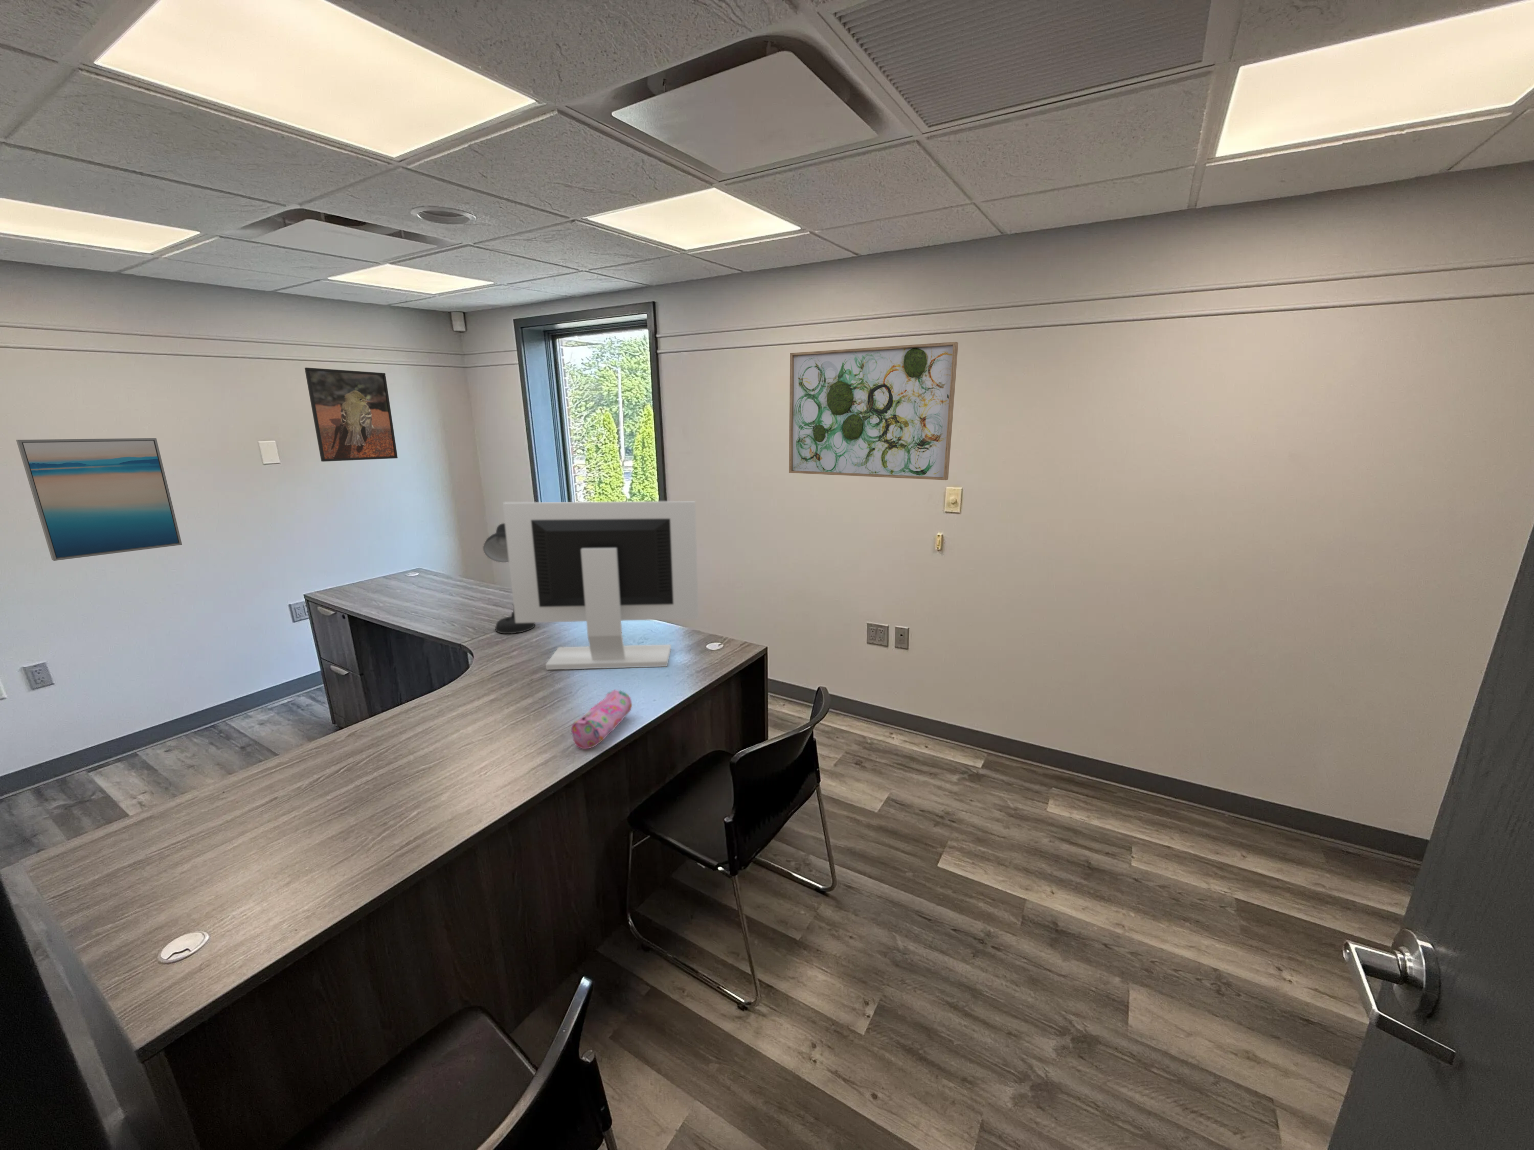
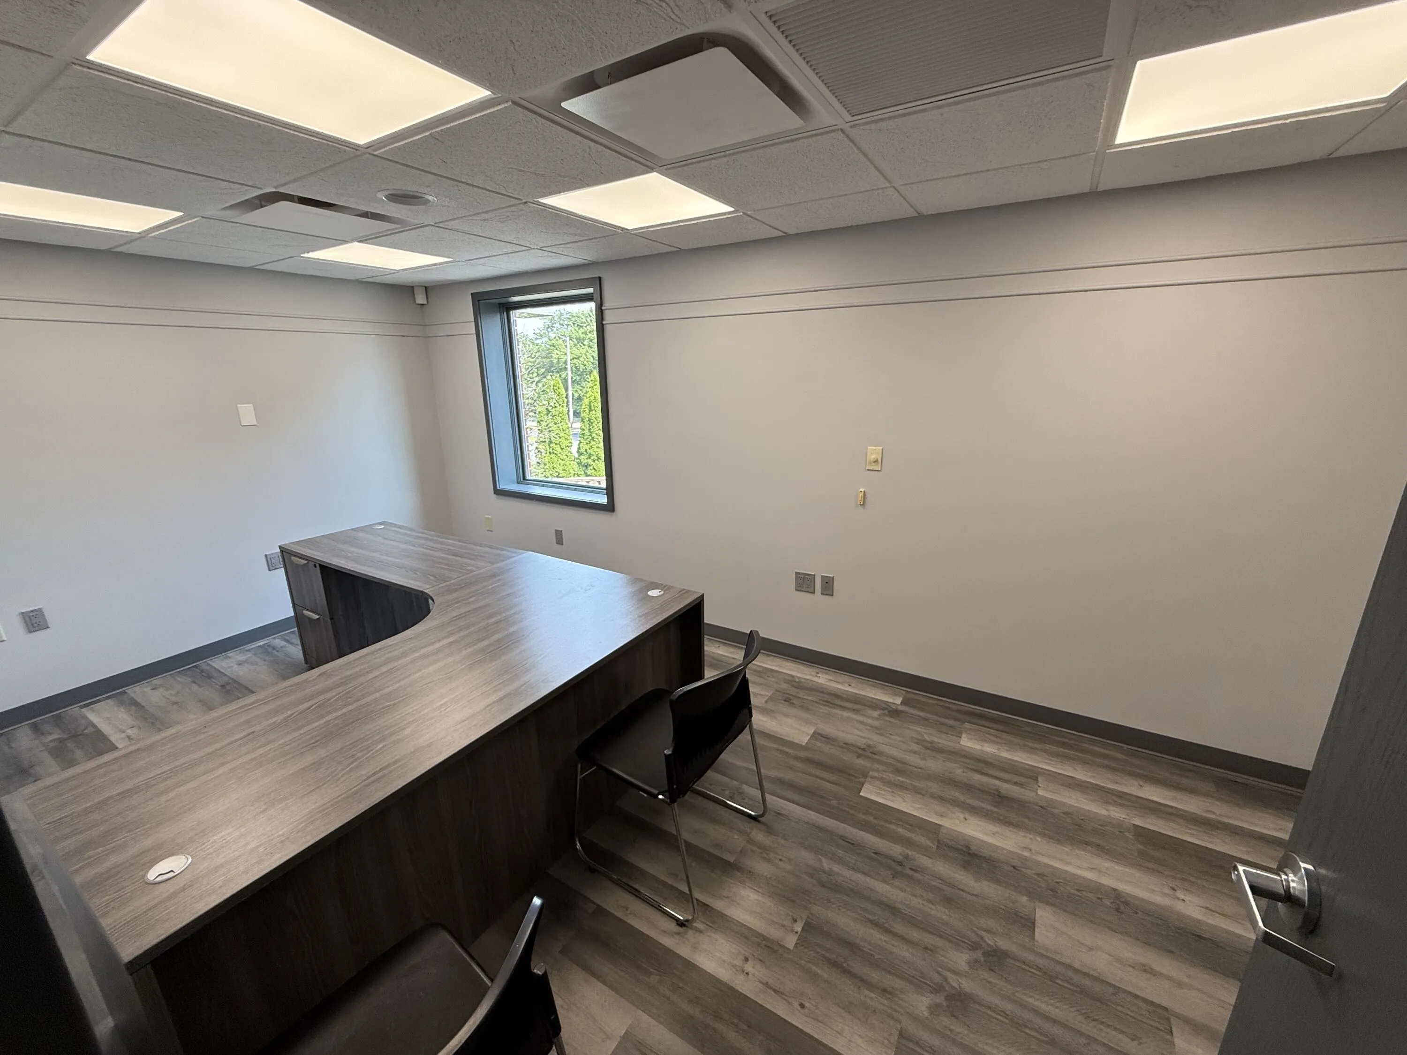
- wall art [789,342,959,481]
- computer monitor [502,500,699,670]
- desk lamp [483,523,535,634]
- wall art [16,437,182,562]
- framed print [304,367,399,461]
- pencil case [570,689,633,749]
